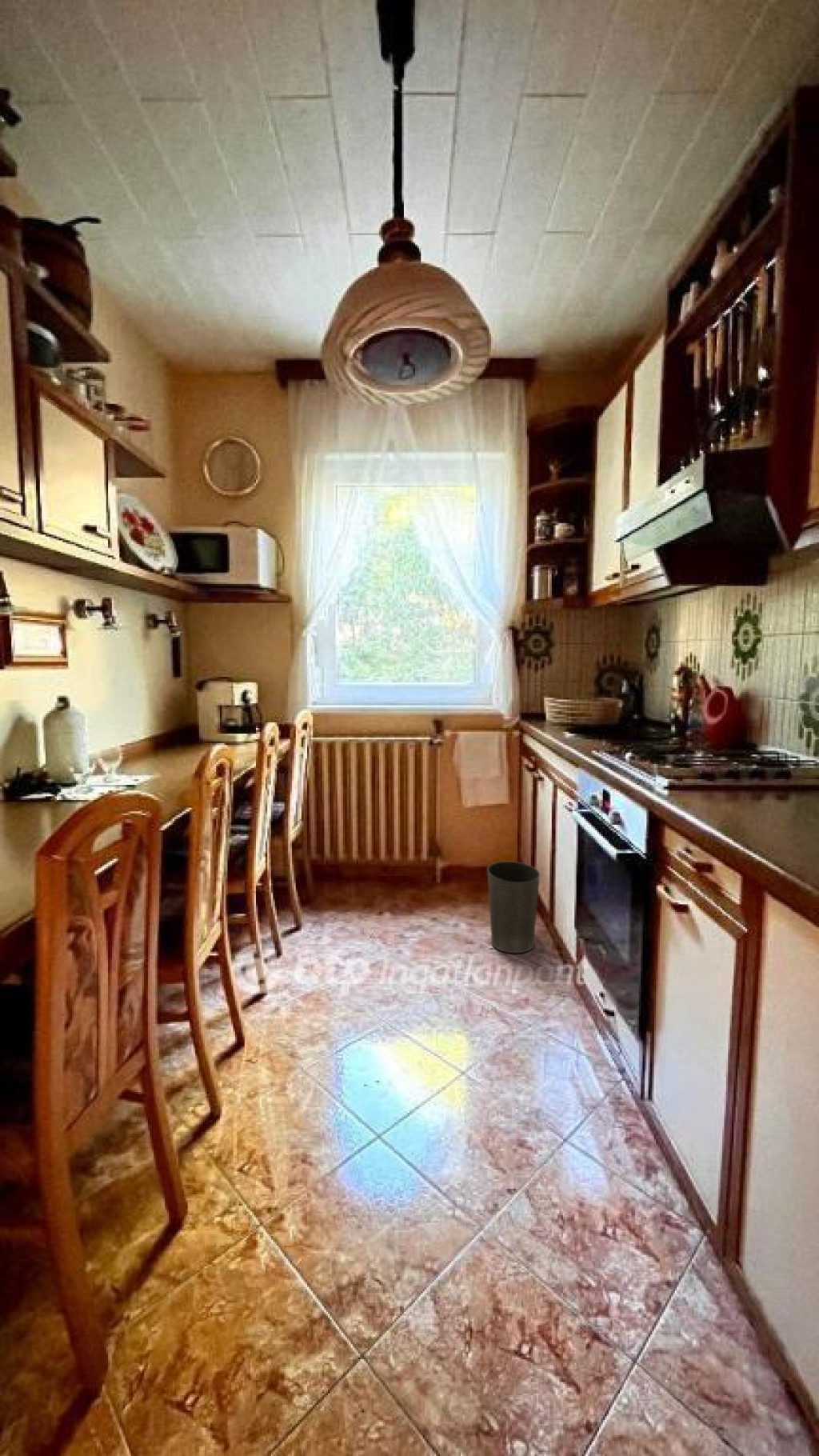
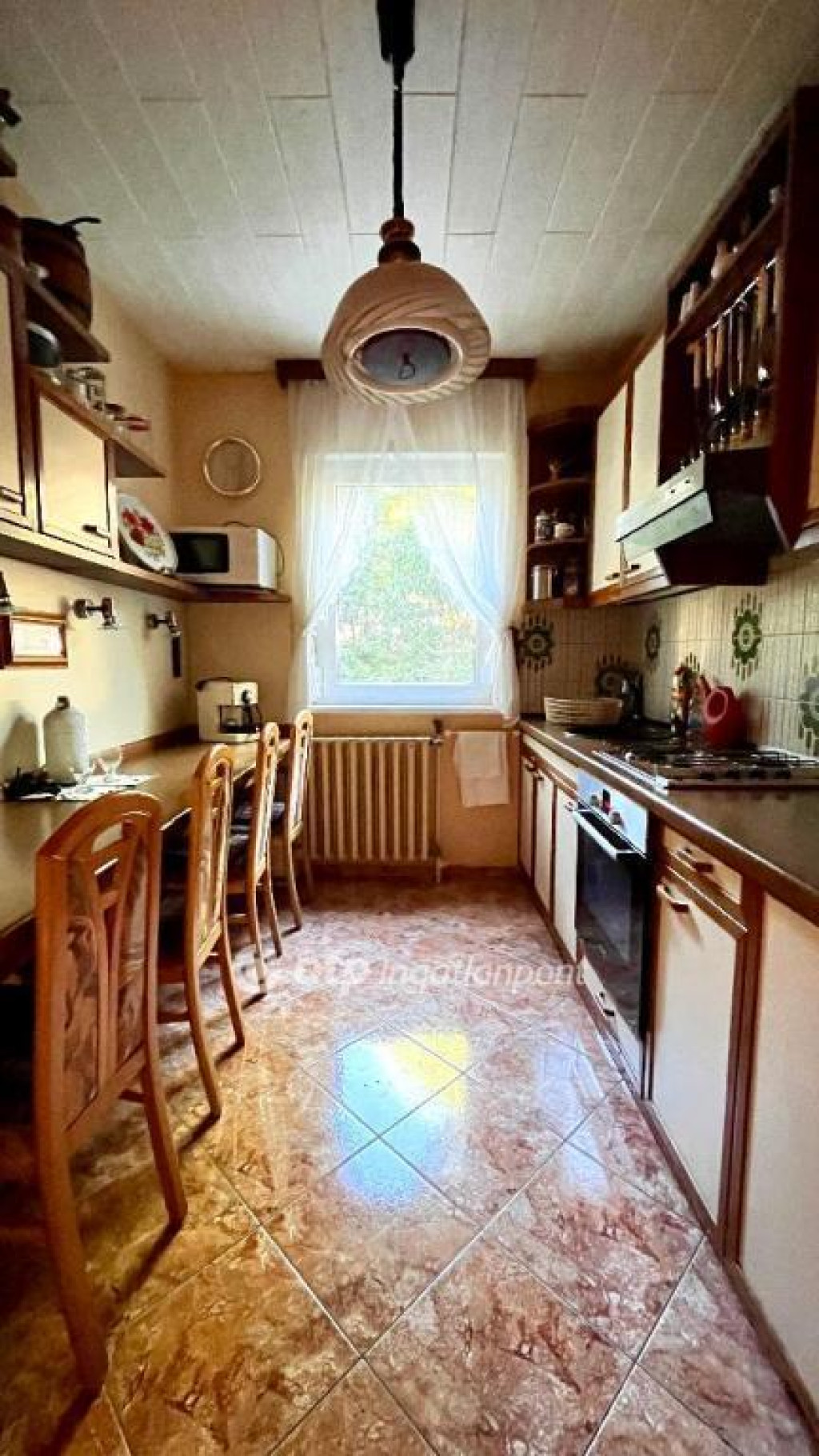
- waste basket [486,861,541,954]
